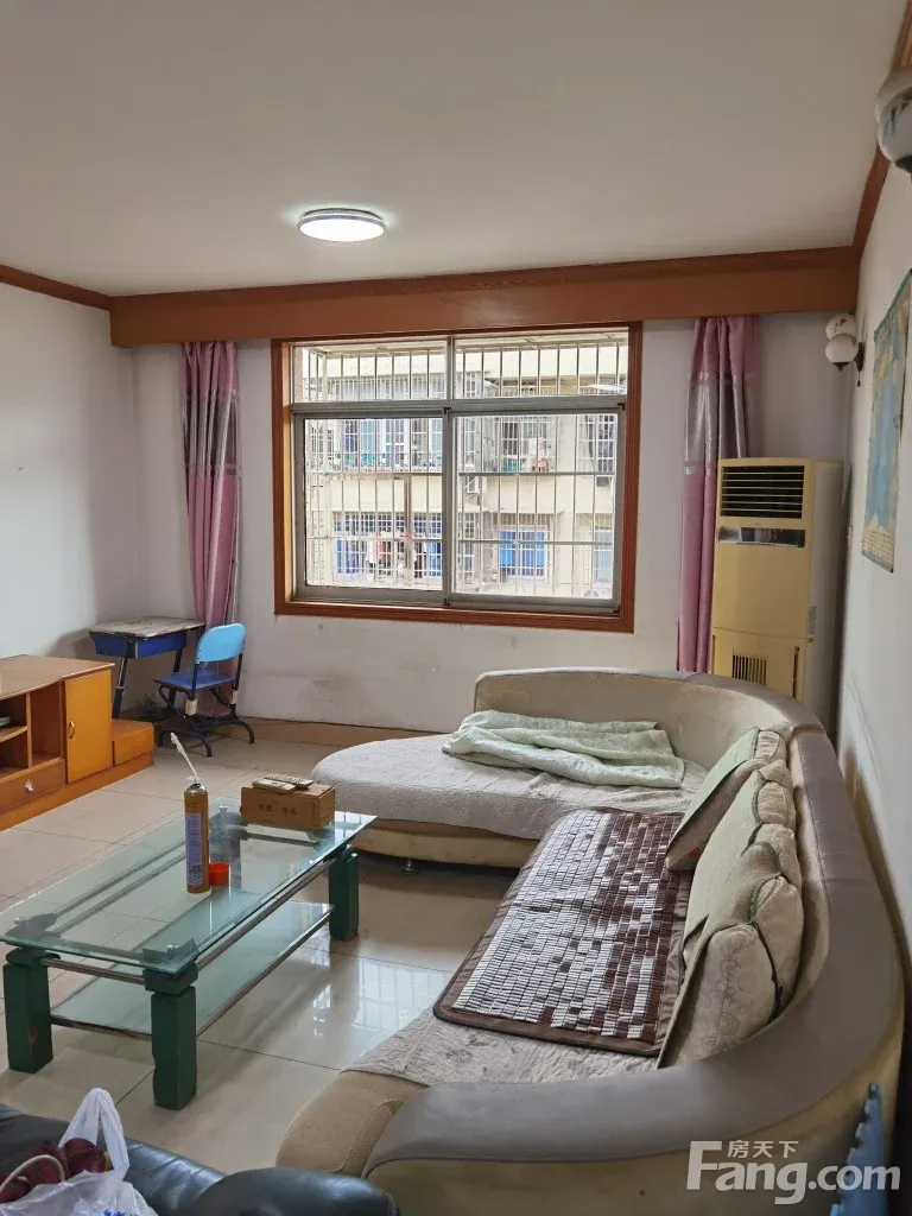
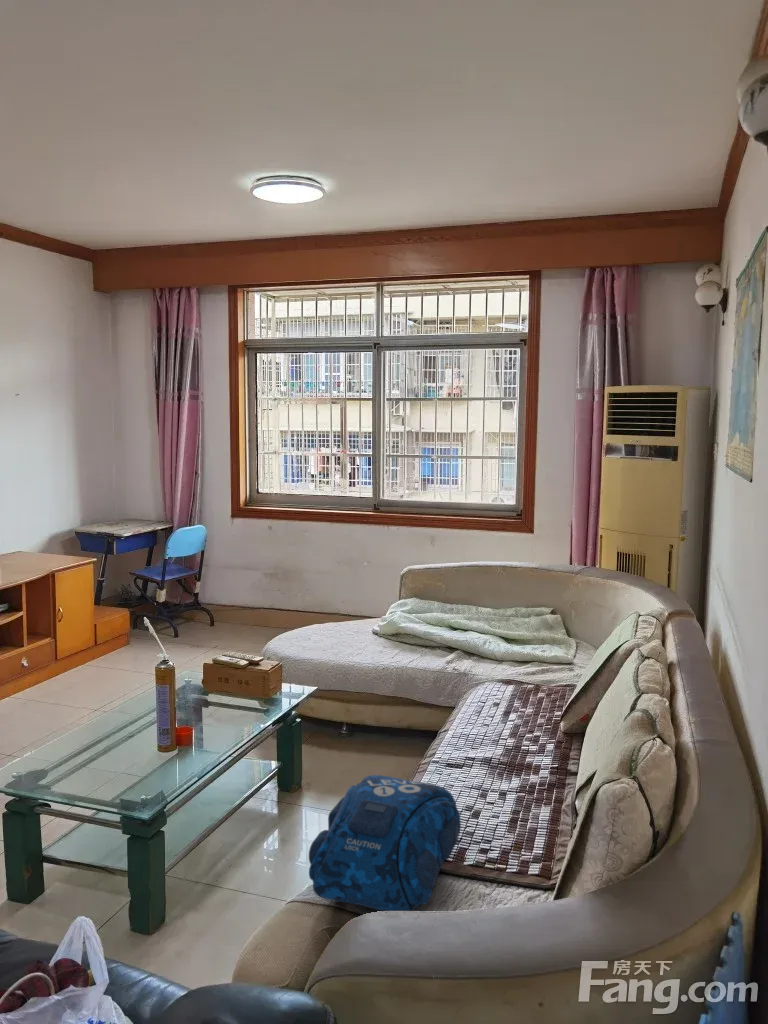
+ backpack [308,774,462,912]
